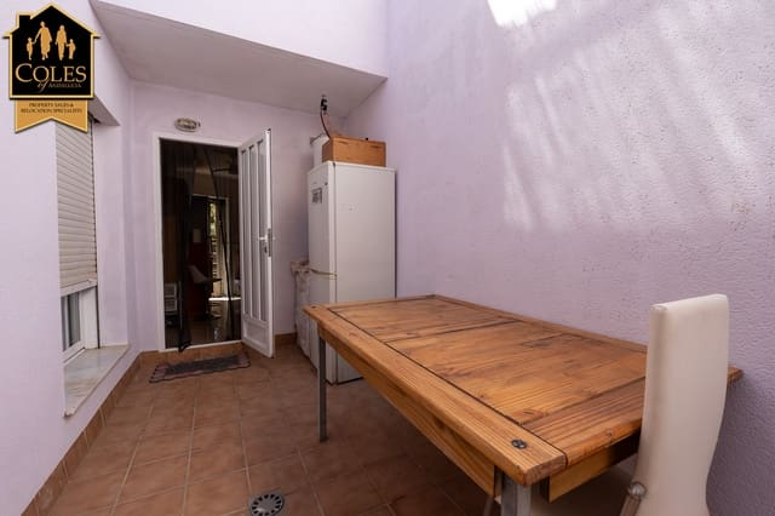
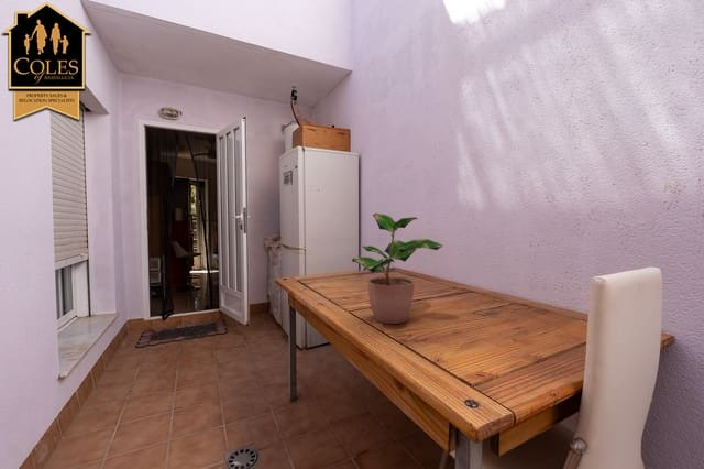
+ potted plant [351,212,443,325]
